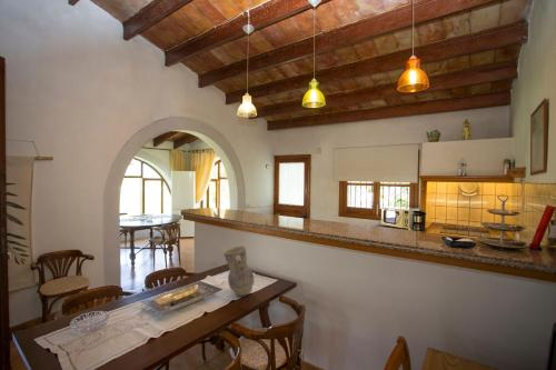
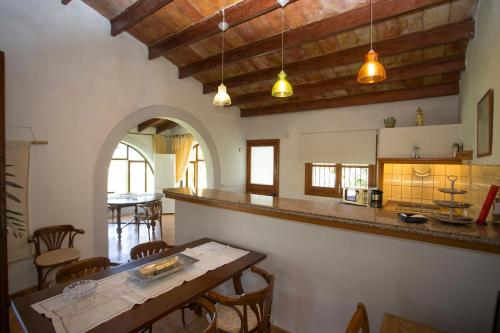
- vase [222,244,255,297]
